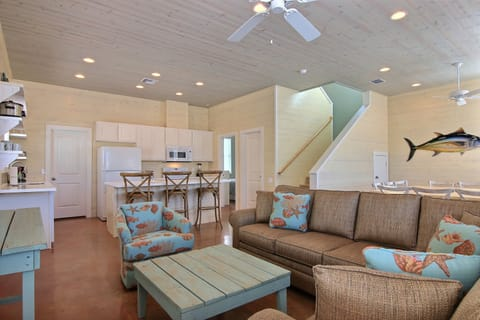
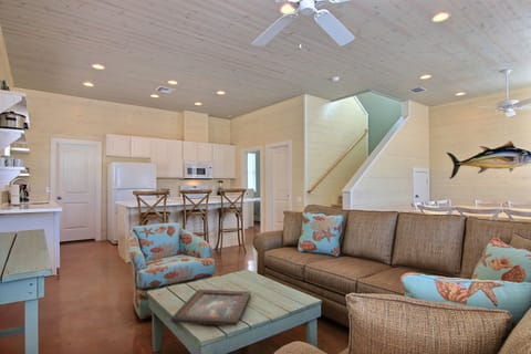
+ decorative tray [169,289,252,326]
